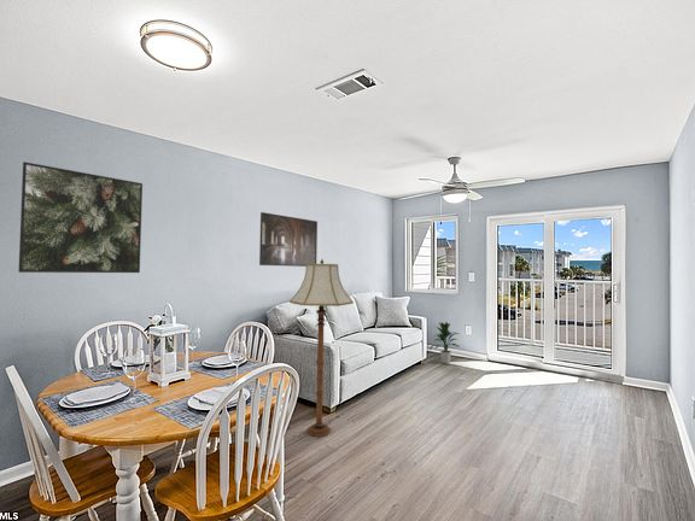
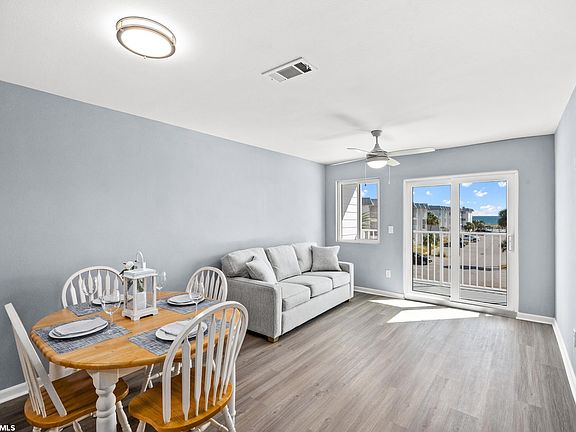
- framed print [258,211,319,268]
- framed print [17,160,144,274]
- floor lamp [288,259,355,438]
- indoor plant [428,321,460,364]
